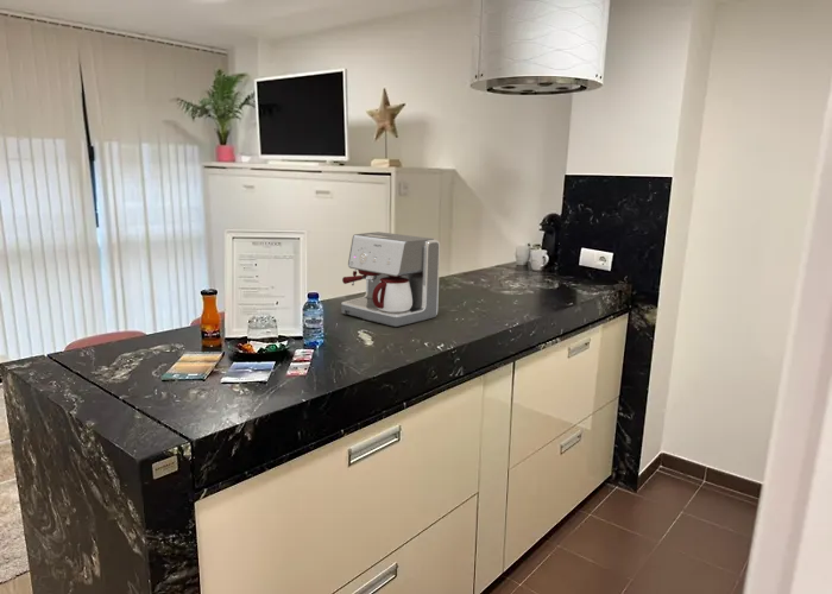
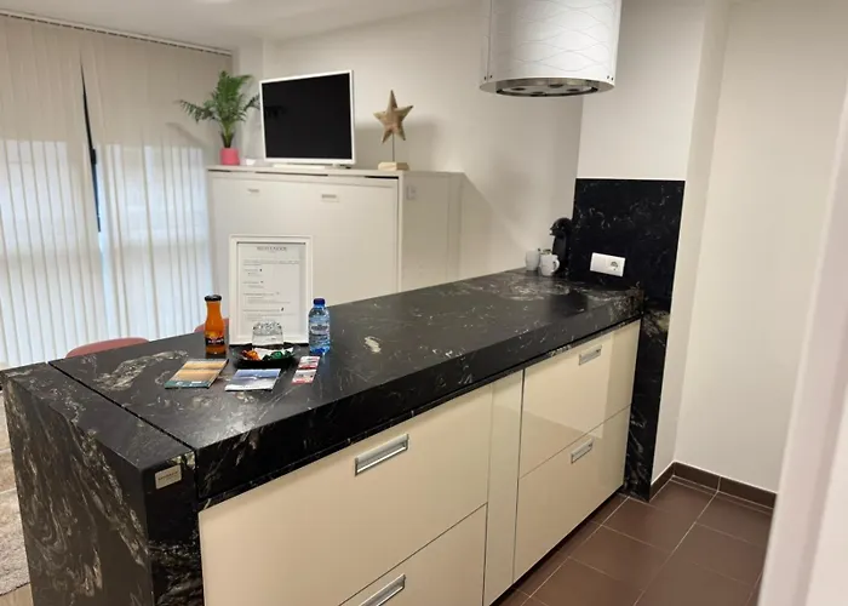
- coffee maker [340,230,441,328]
